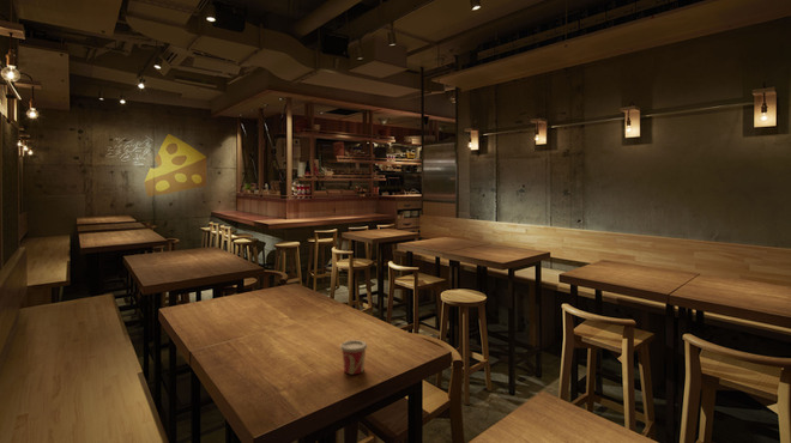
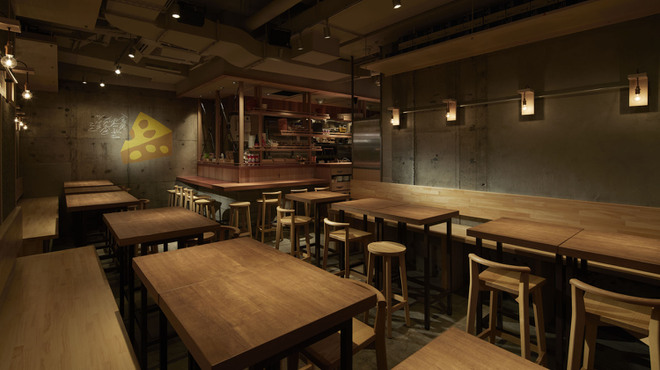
- cup [339,339,369,376]
